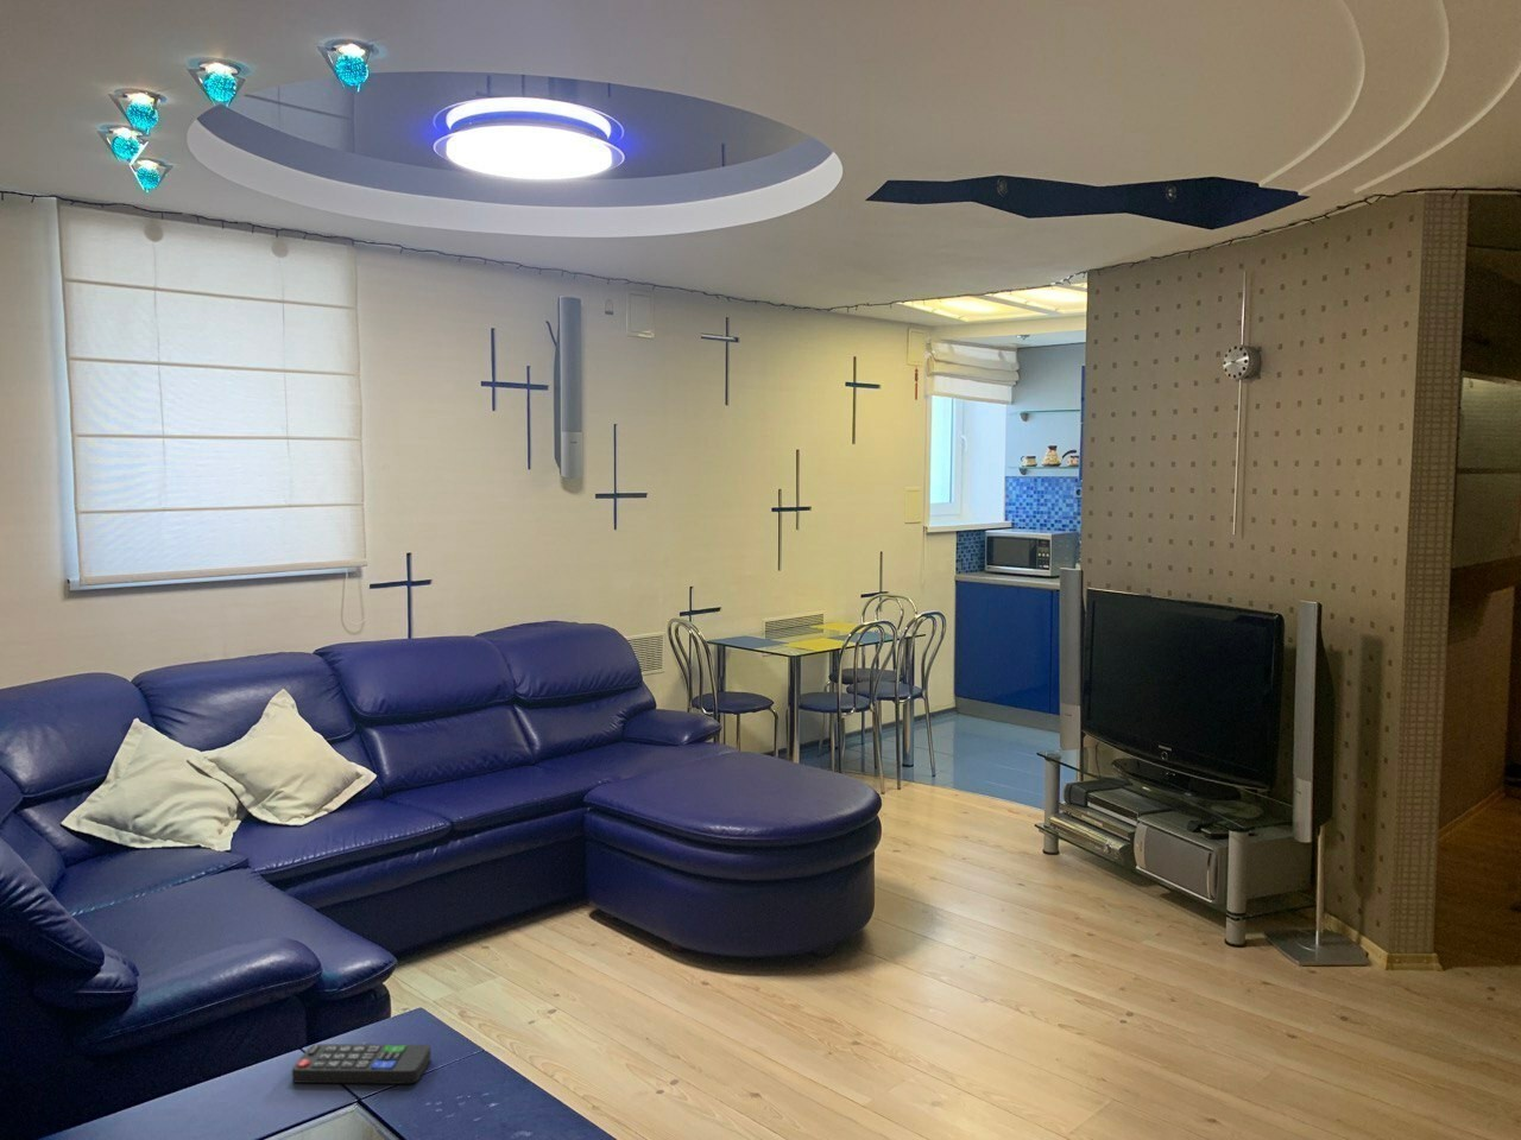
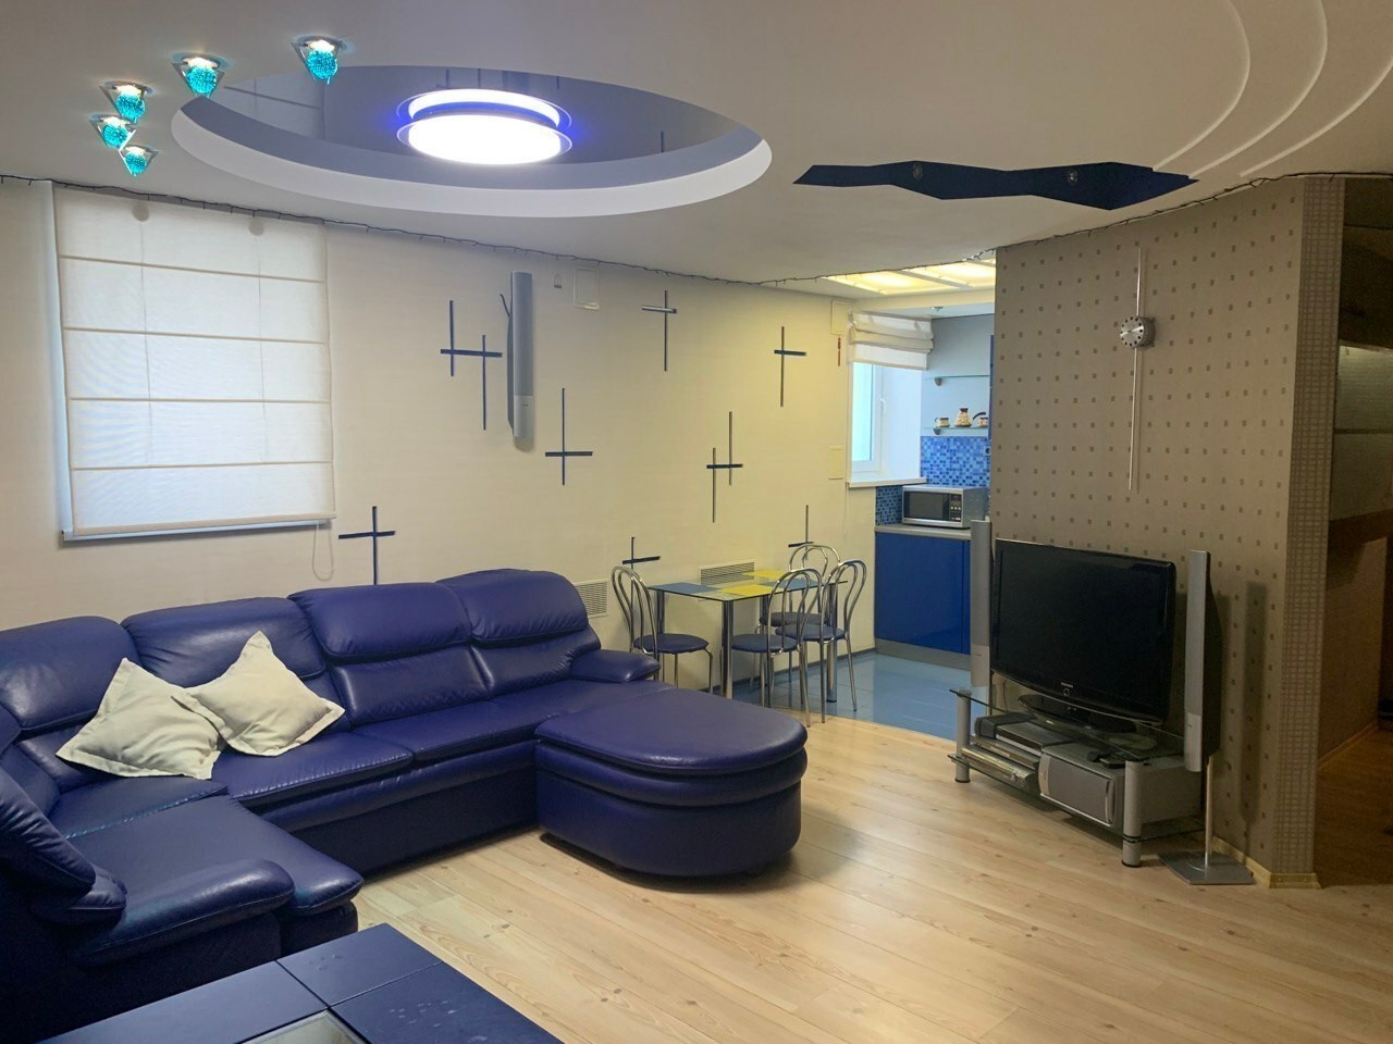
- remote control [291,1043,432,1085]
